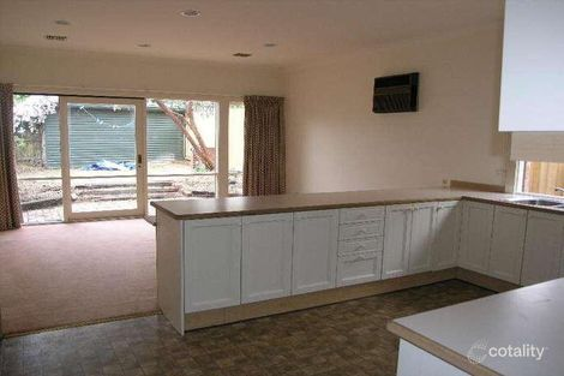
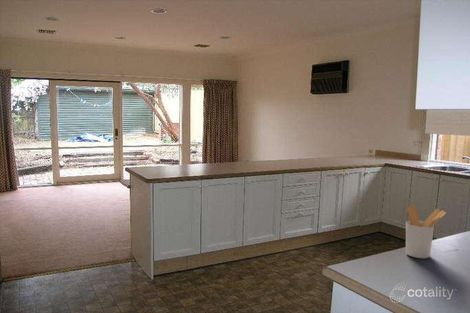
+ utensil holder [405,204,447,259]
